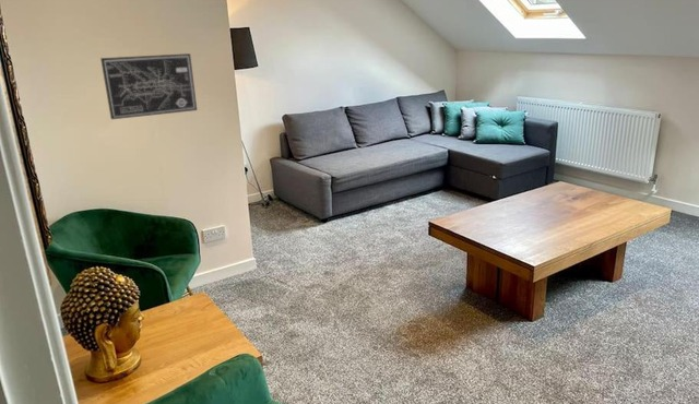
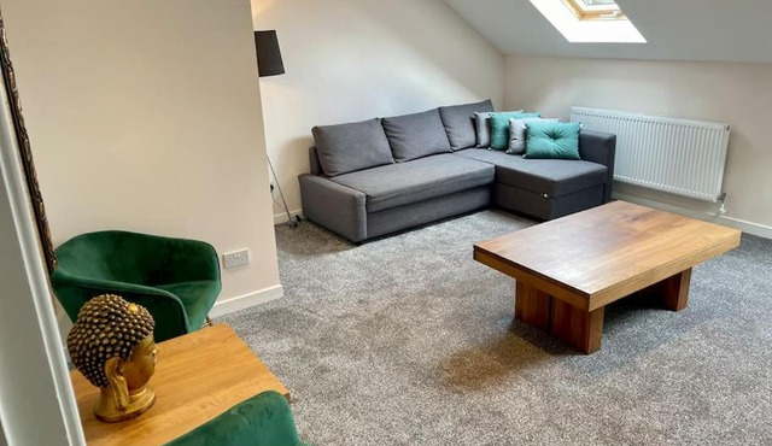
- wall art [99,52,198,120]
